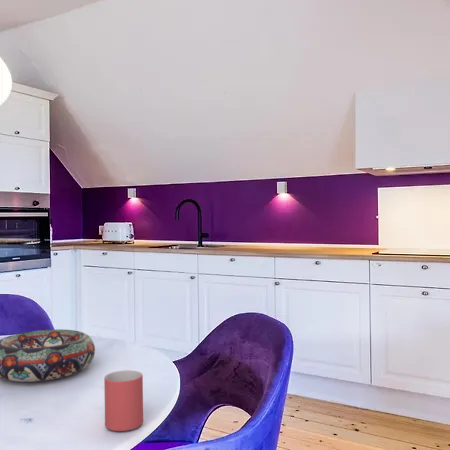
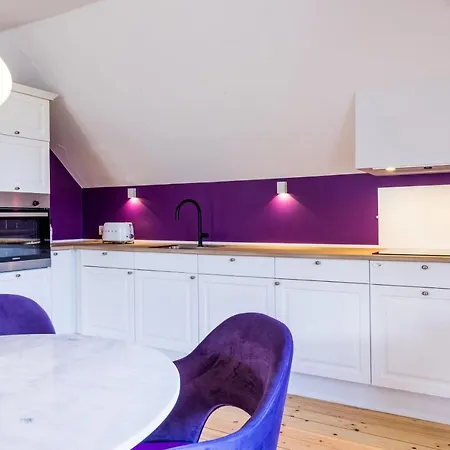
- decorative bowl [0,328,96,383]
- mug [103,369,144,432]
